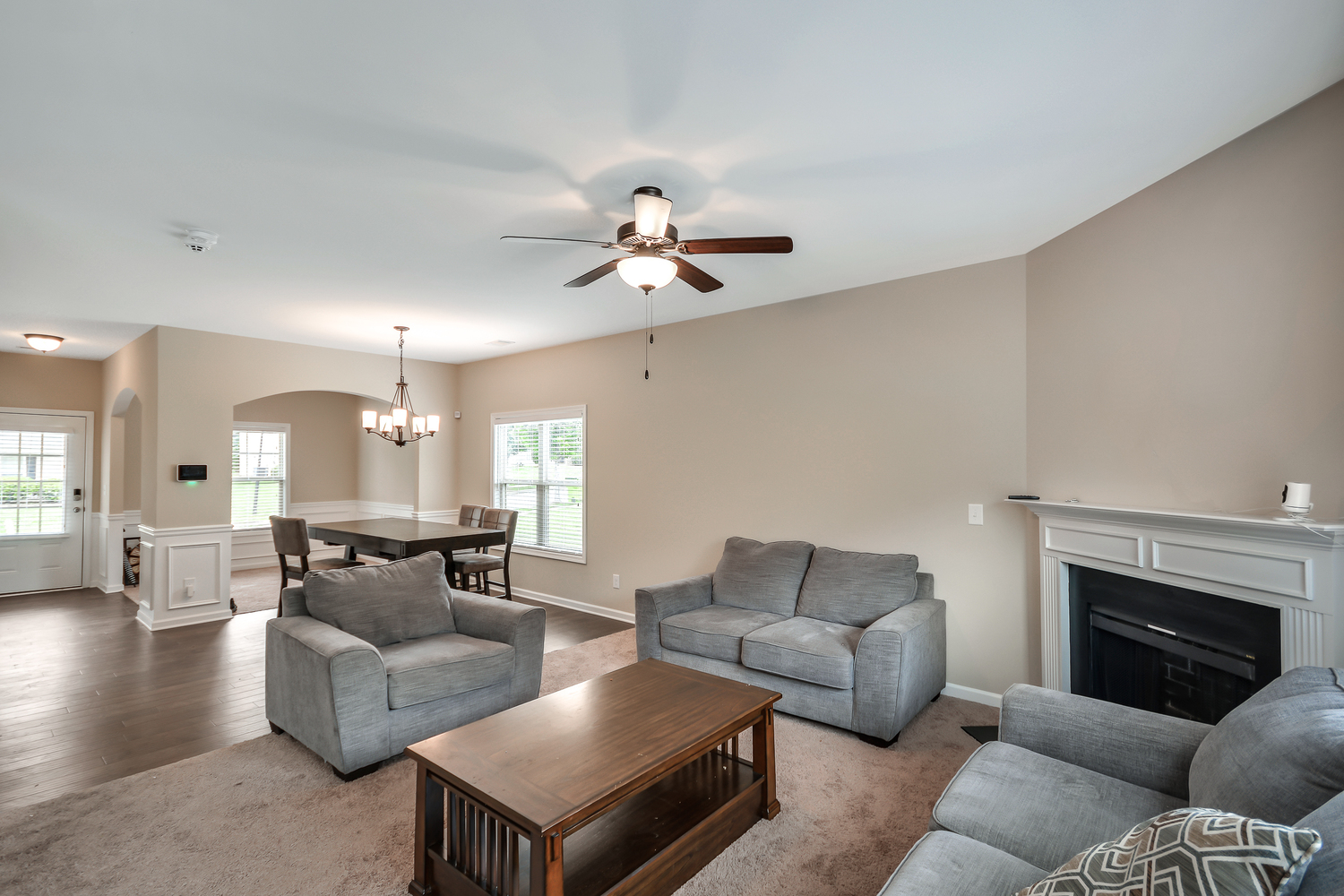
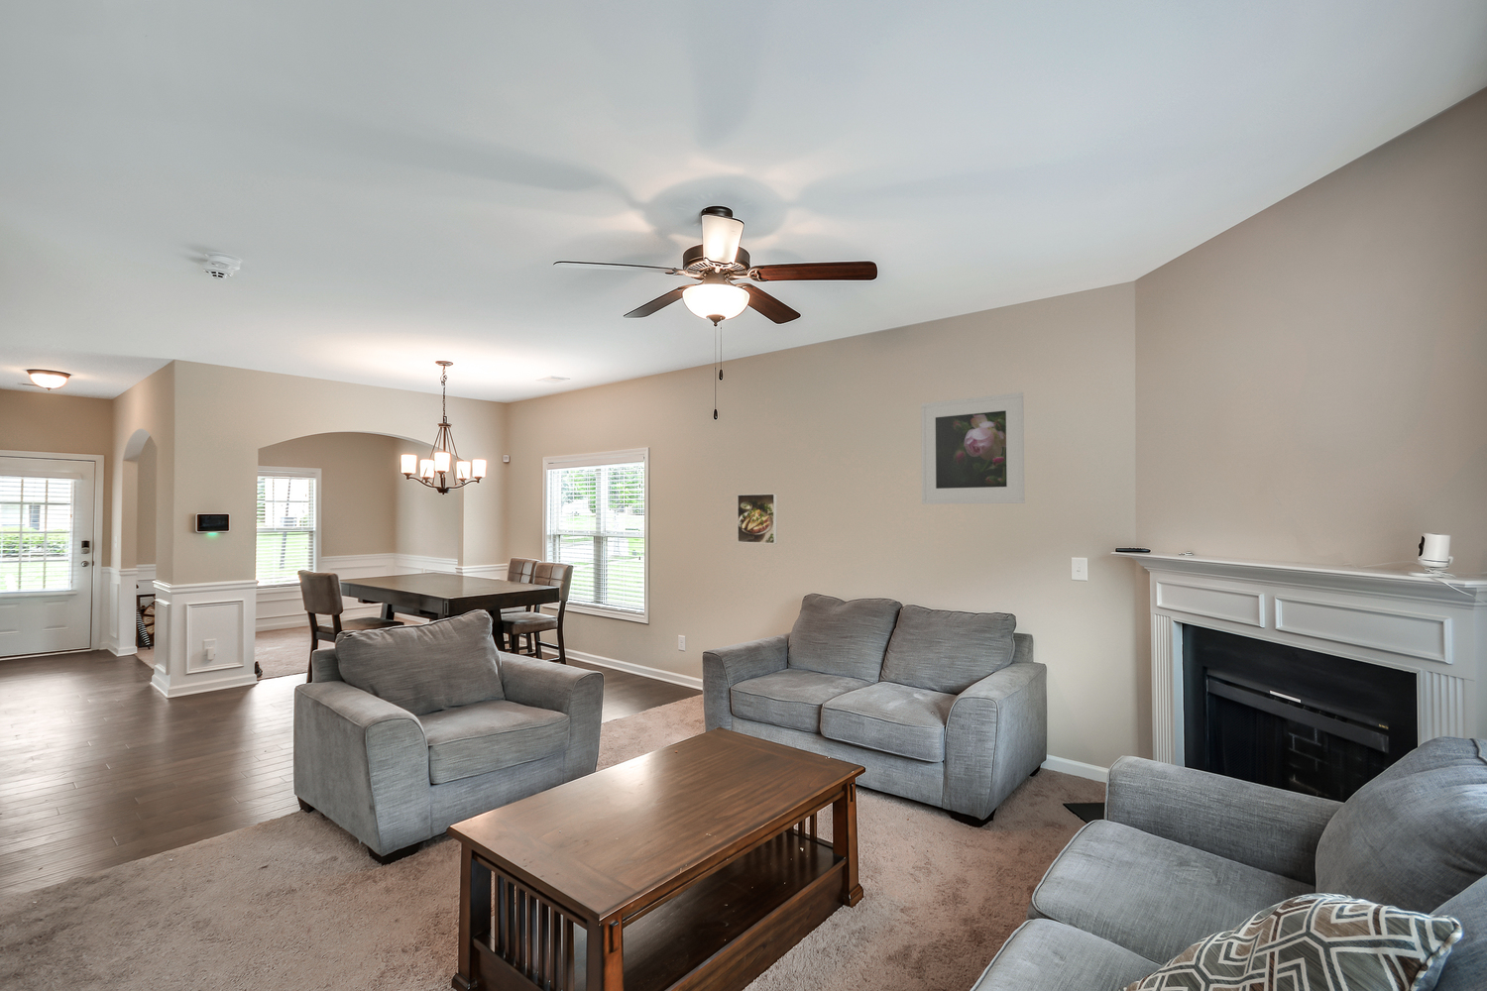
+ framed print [737,492,778,545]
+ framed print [919,392,1026,504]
